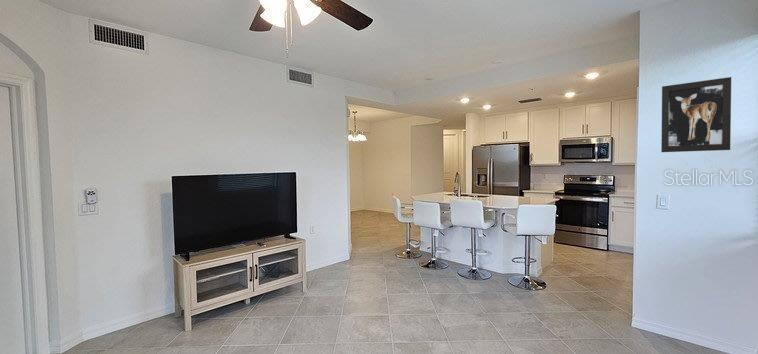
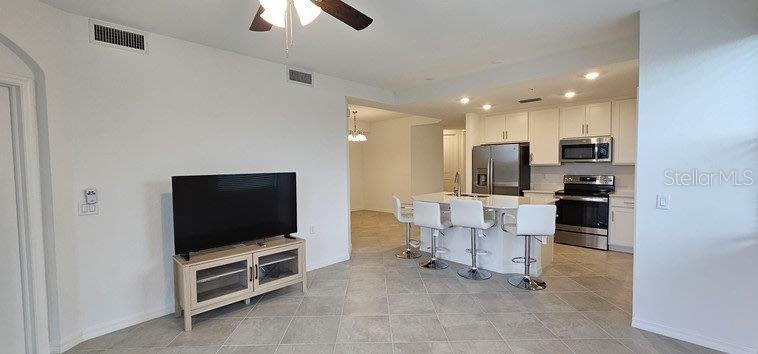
- wall art [660,76,732,153]
